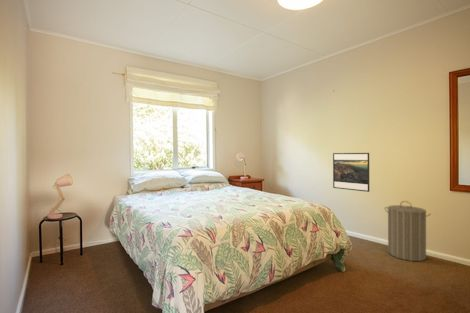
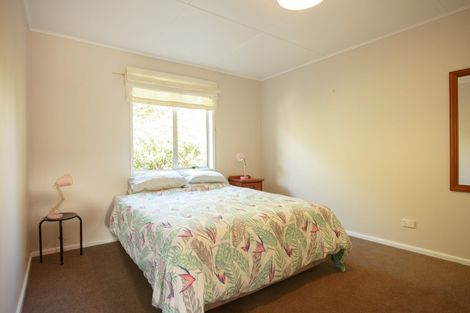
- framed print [332,152,370,193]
- laundry hamper [384,200,432,262]
